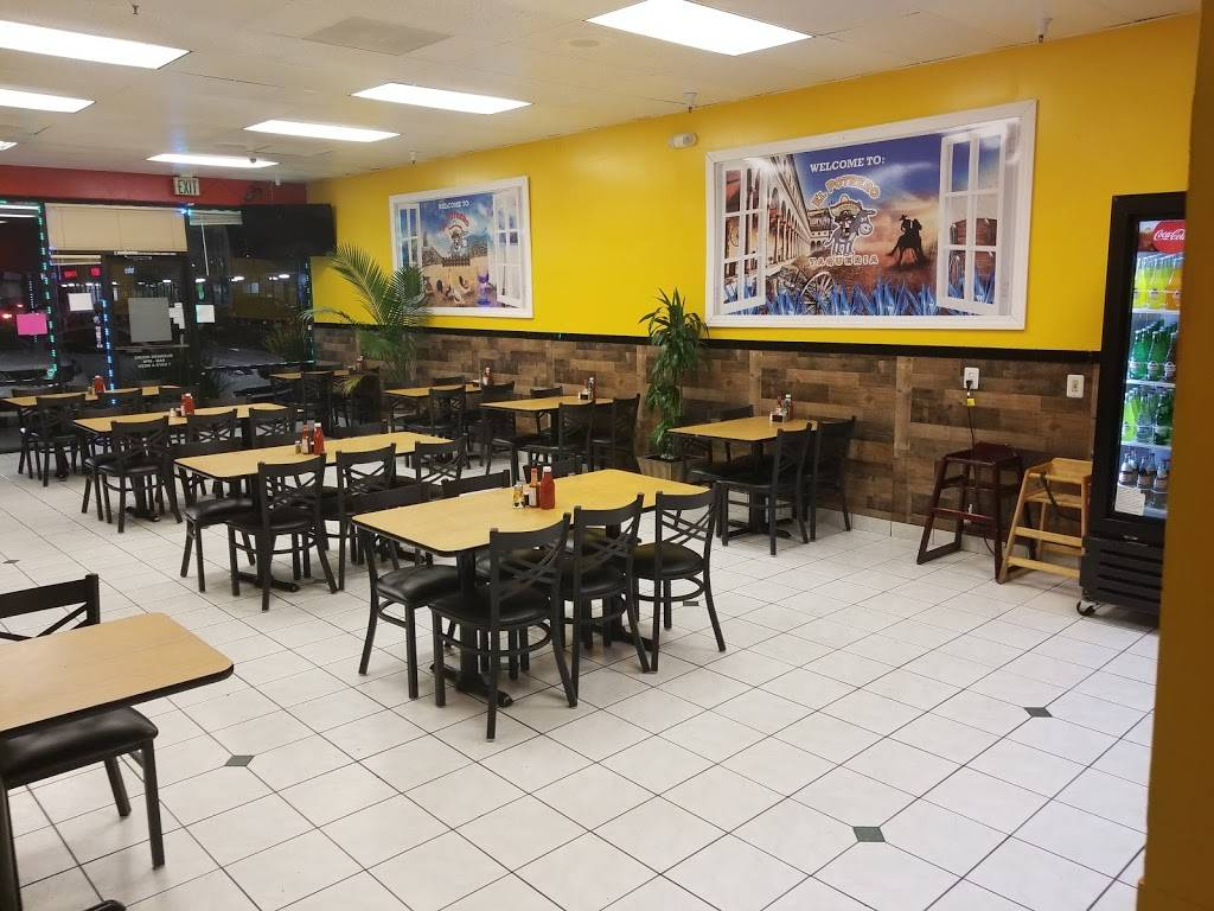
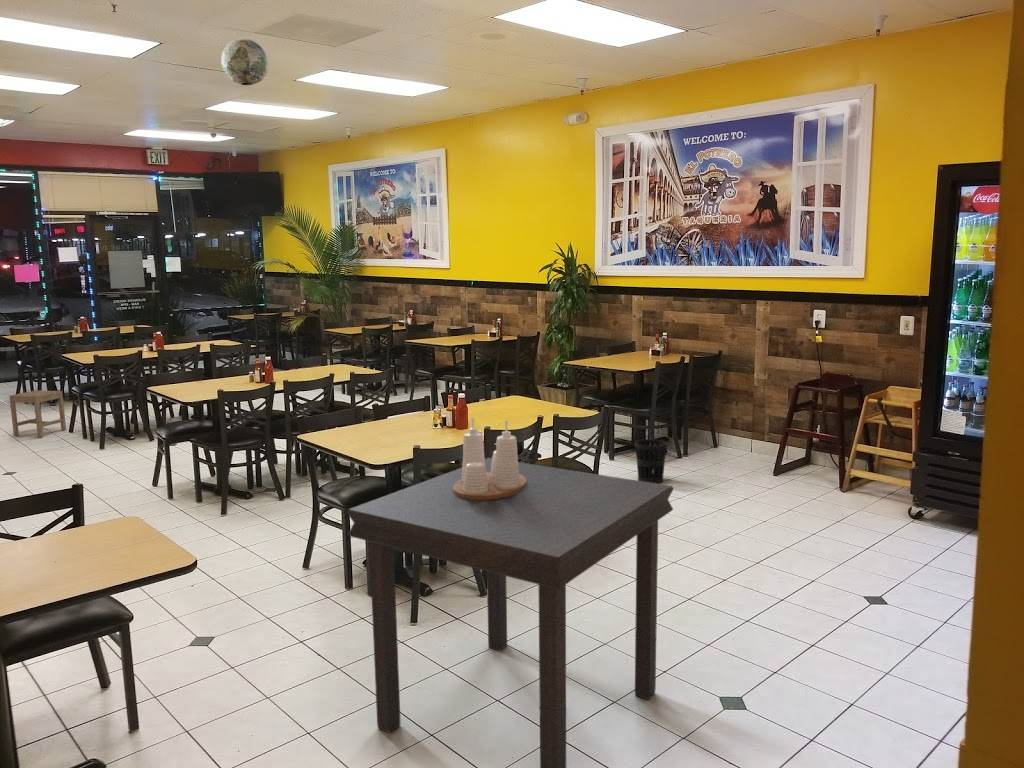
+ paper lantern [220,38,270,86]
+ stool [8,389,67,438]
+ dining table [346,457,674,768]
+ condiment set [453,416,526,500]
+ wastebasket [634,438,668,484]
